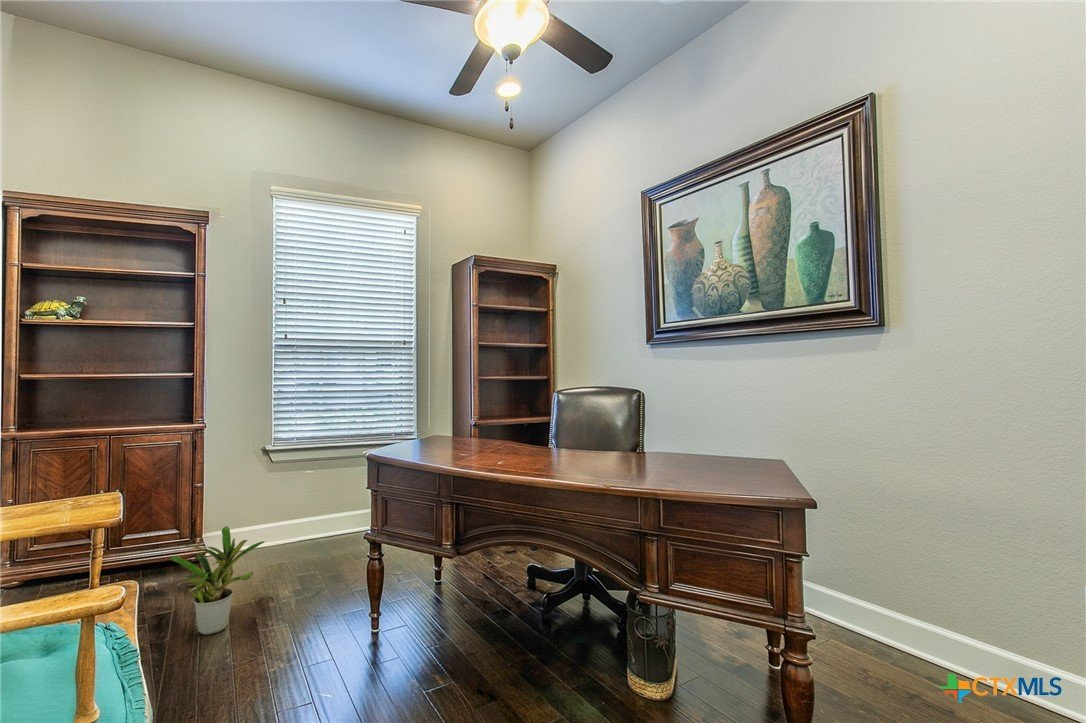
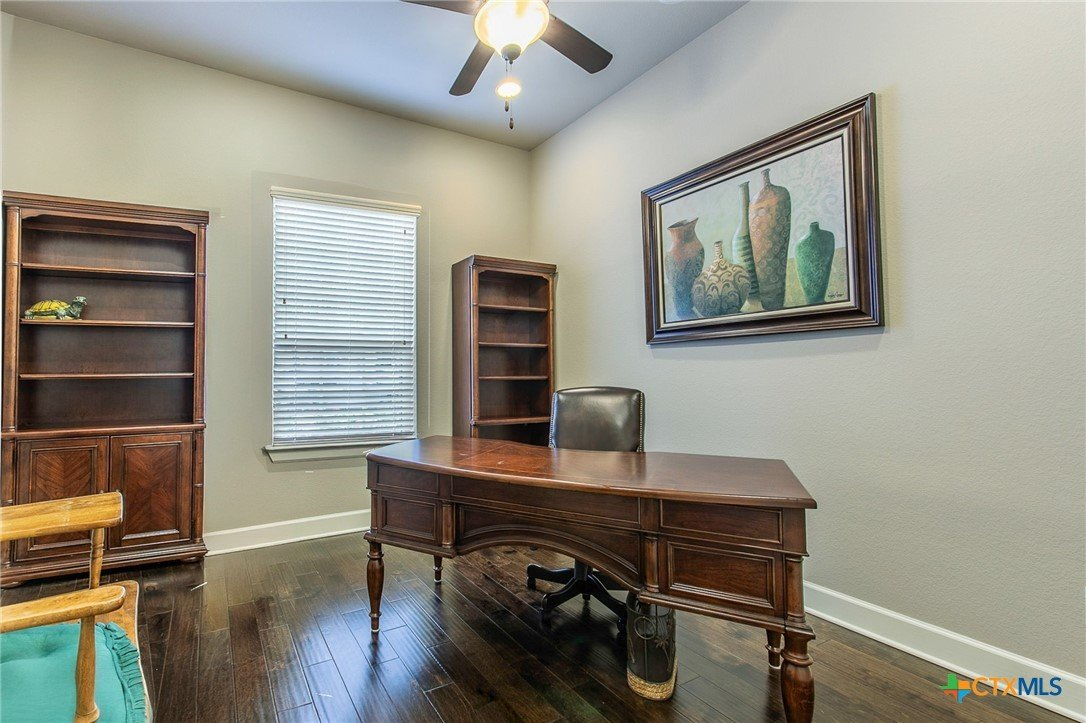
- potted plant [171,526,266,636]
